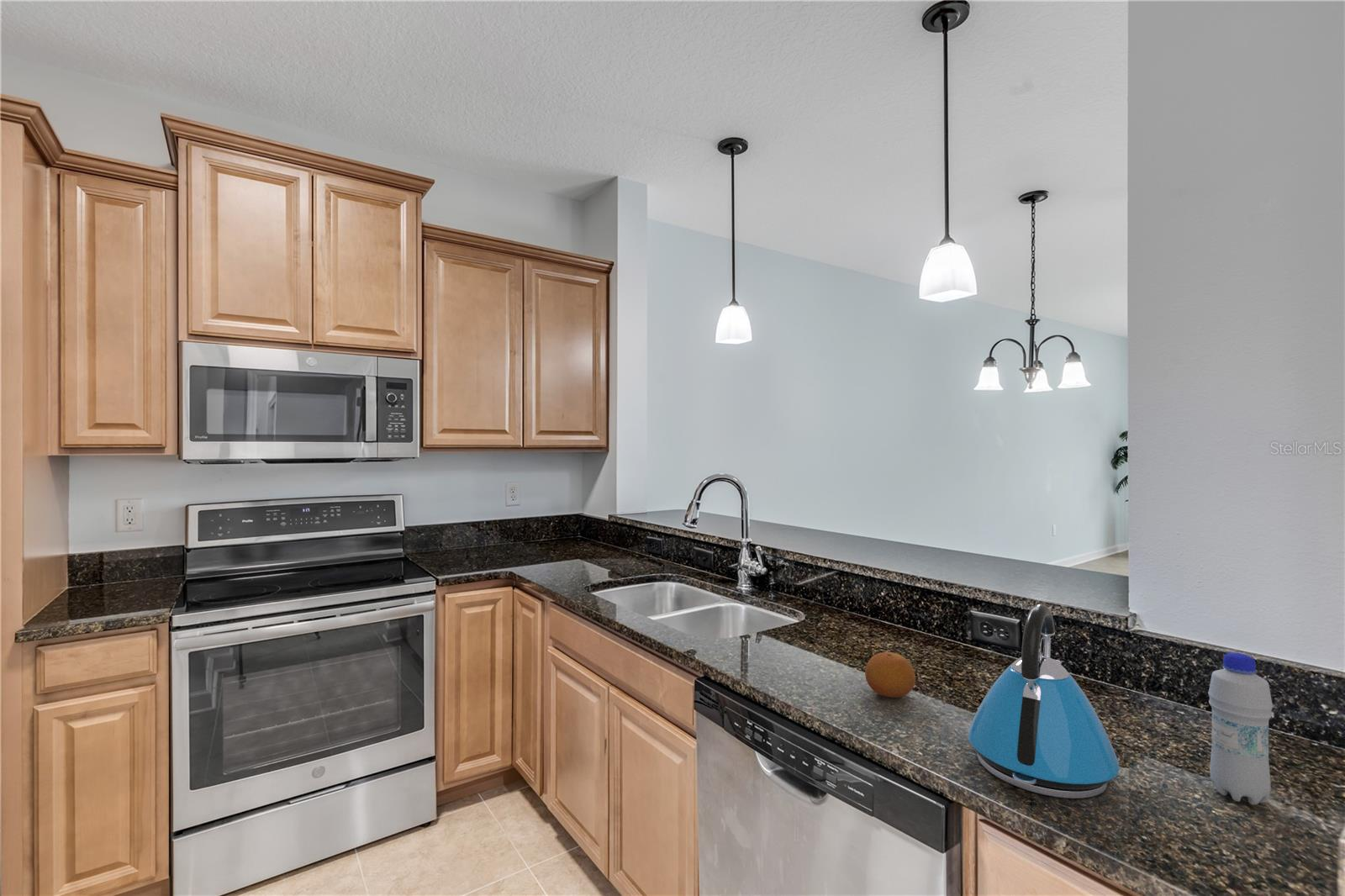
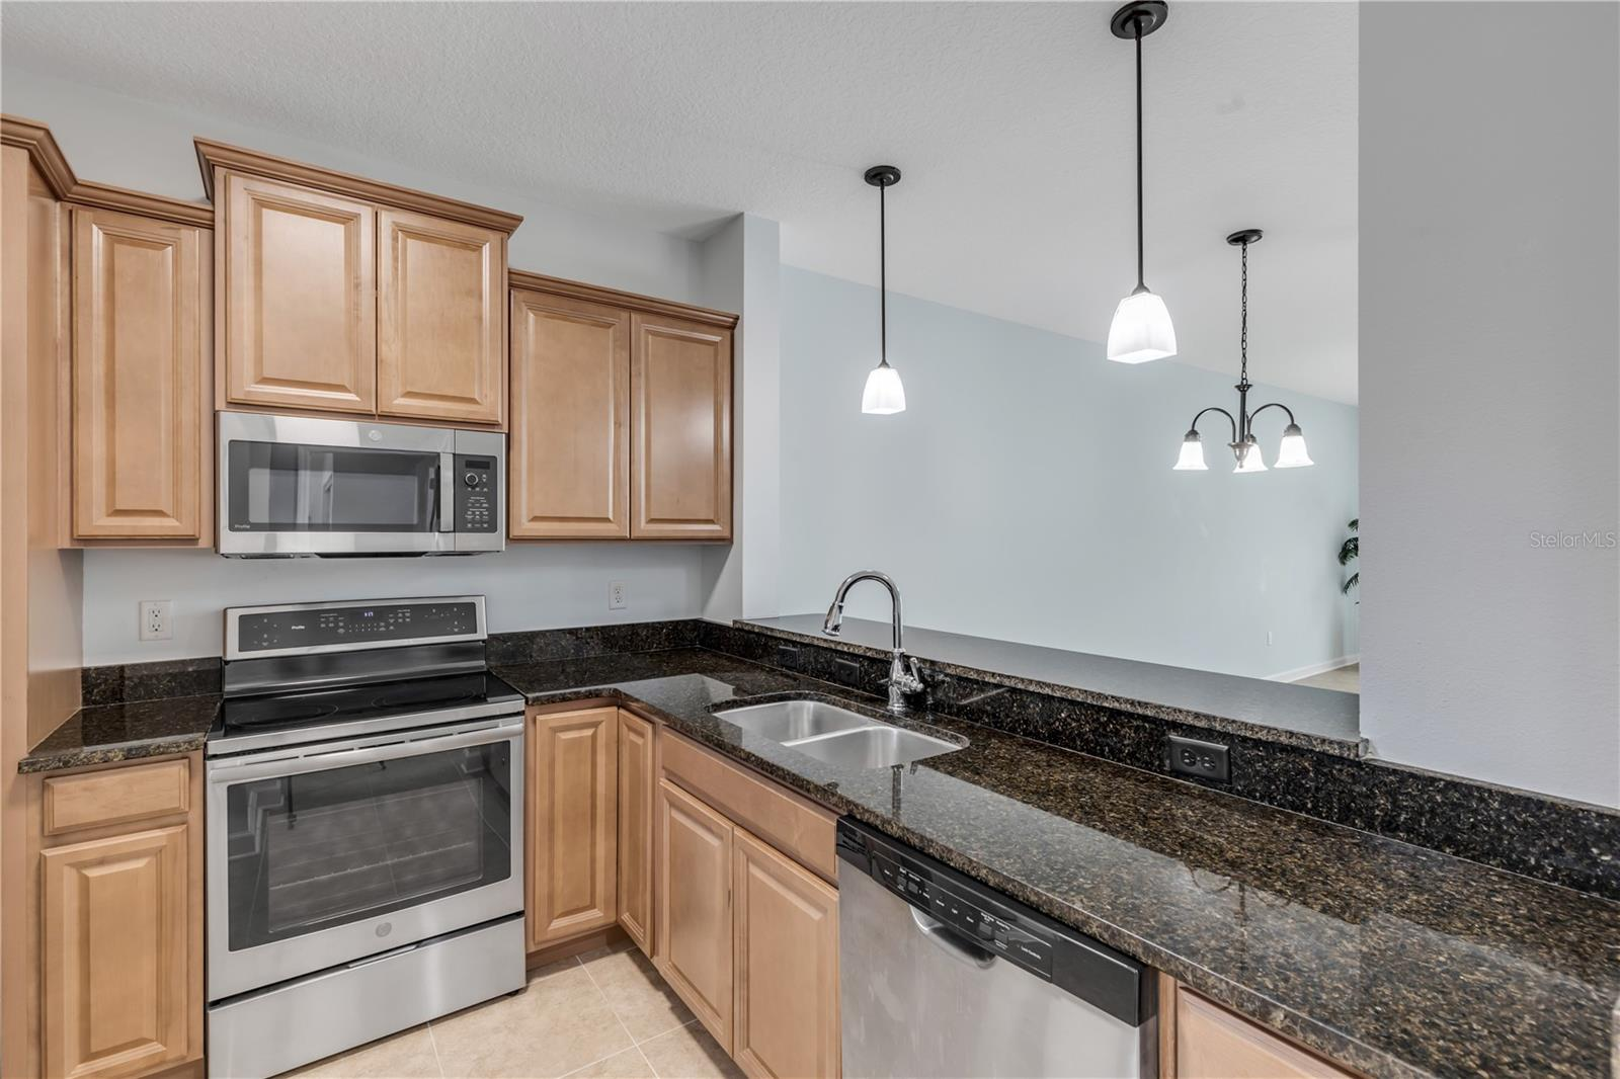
- kettle [967,603,1121,799]
- fruit [864,651,916,698]
- bottle [1207,651,1274,805]
